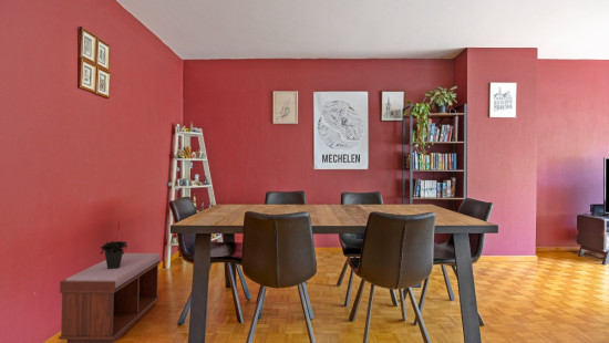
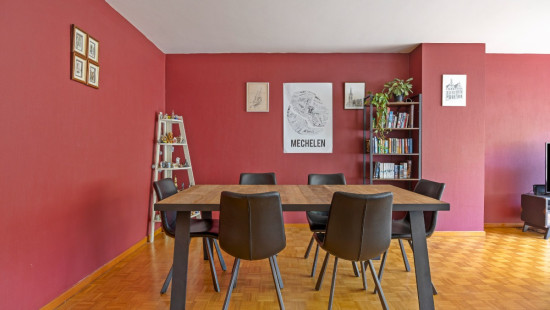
- bench [58,252,162,343]
- potted plant [100,220,128,269]
